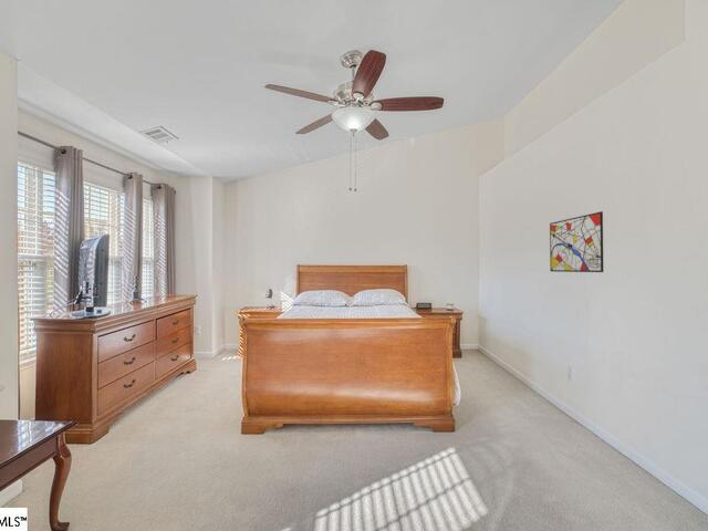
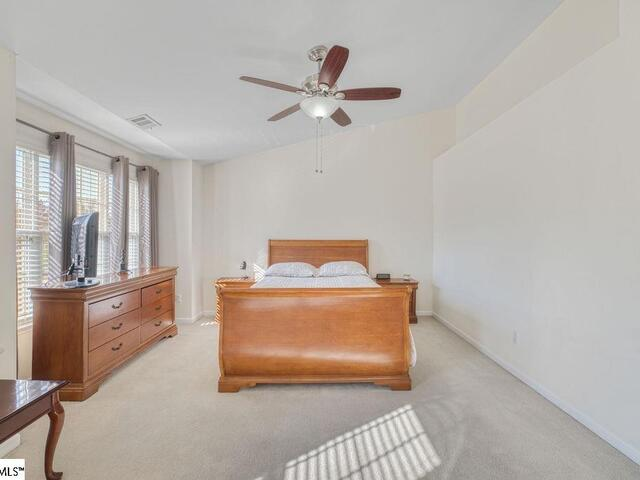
- wall art [549,210,604,273]
